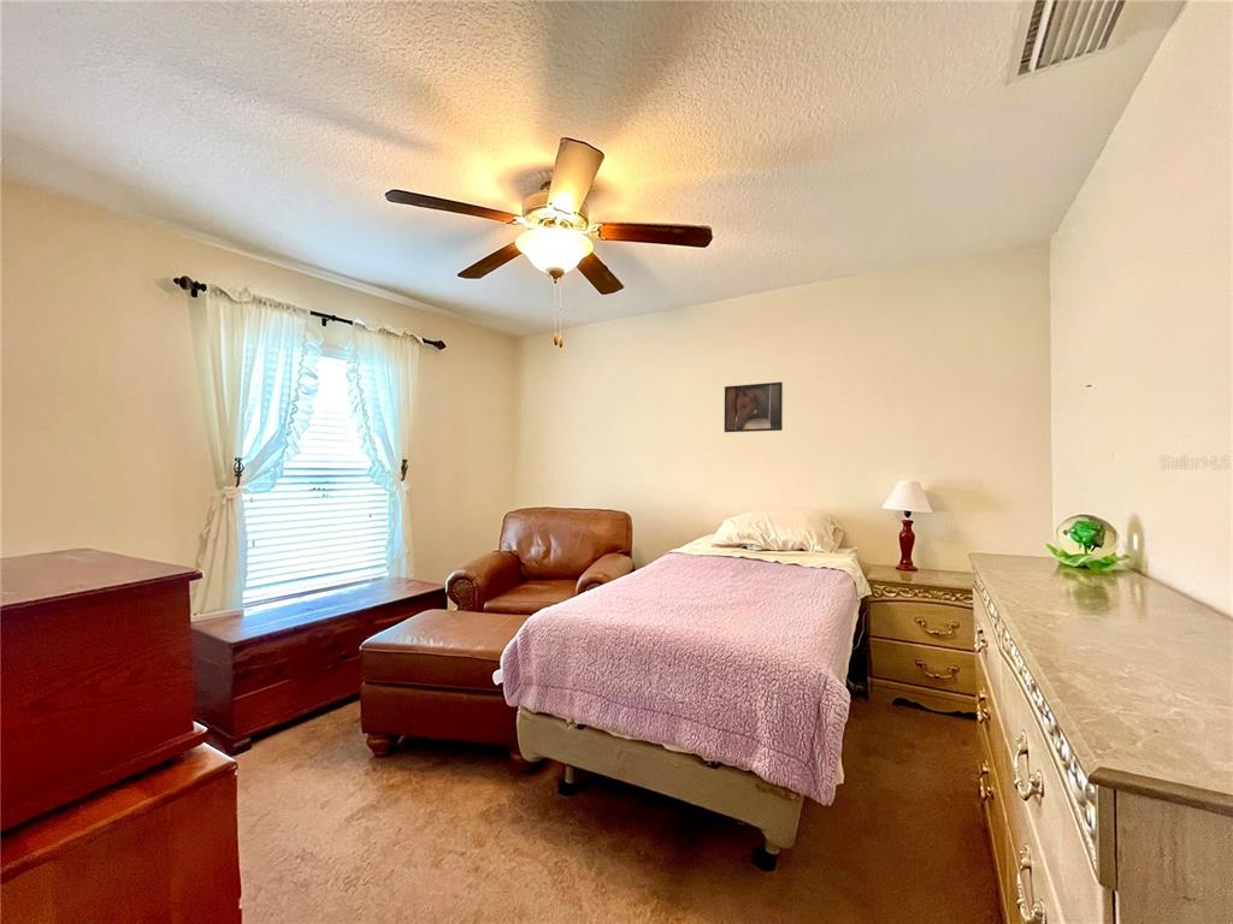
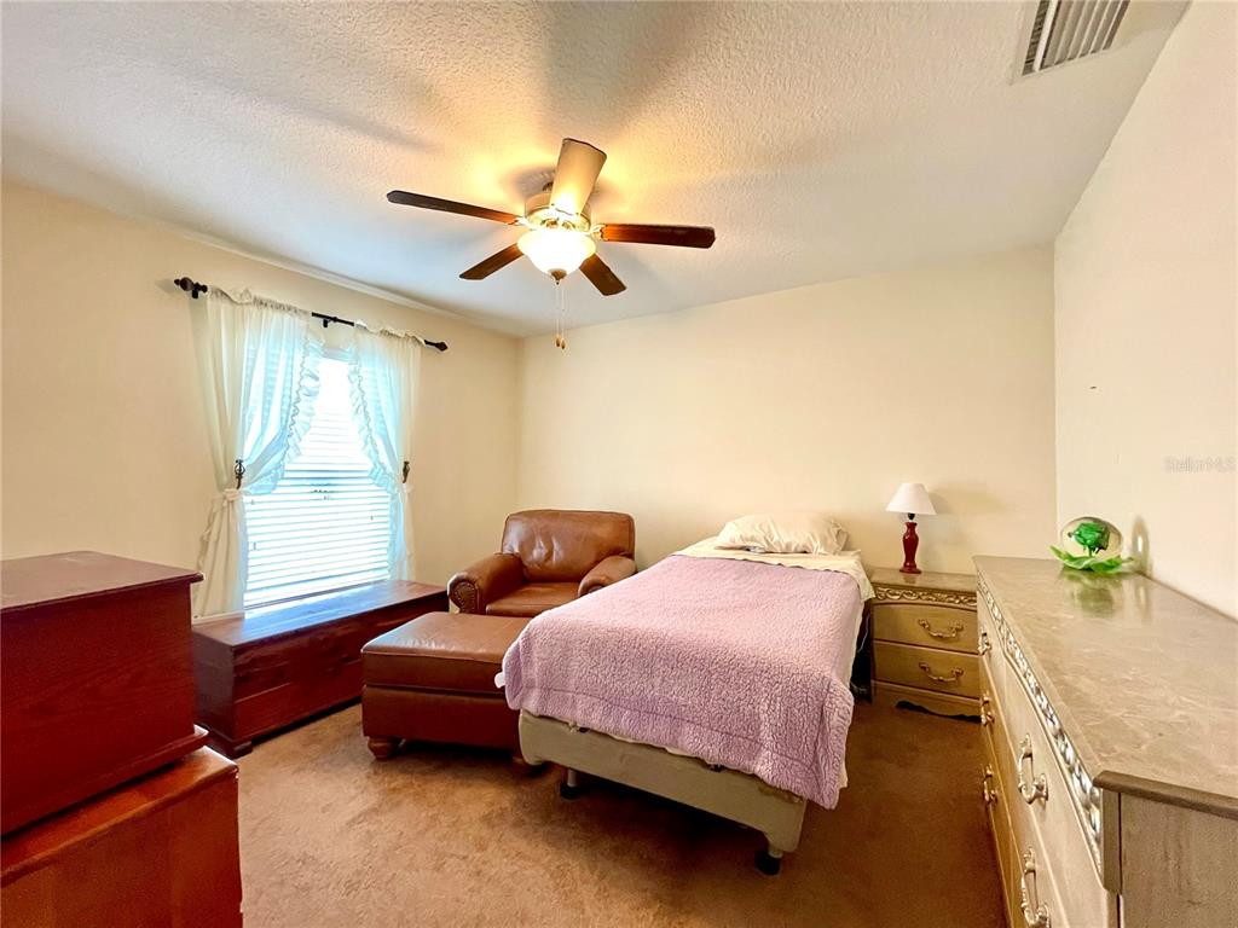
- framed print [724,381,784,433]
